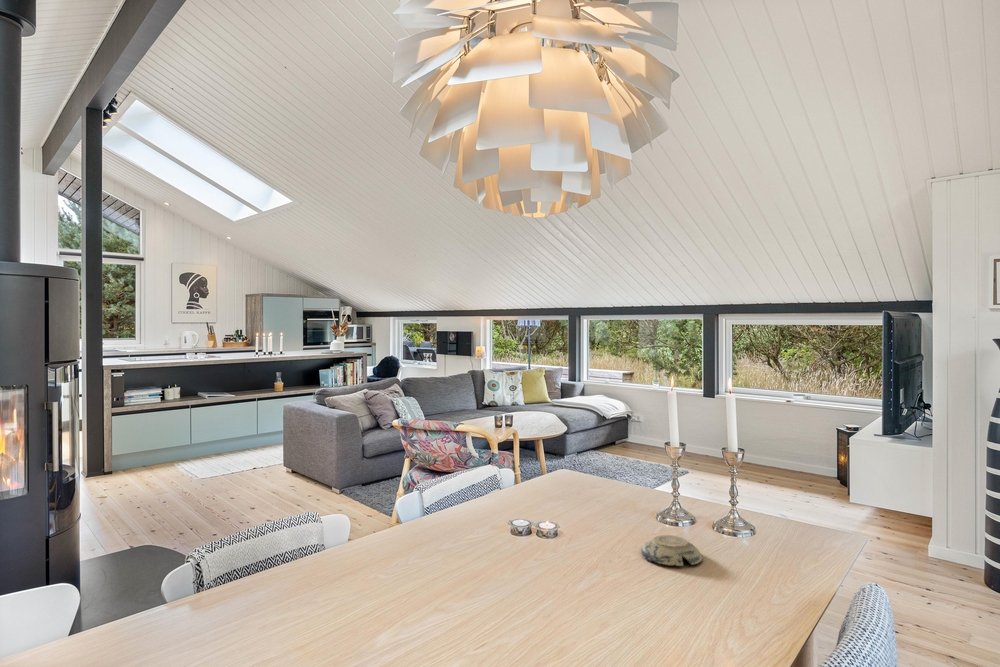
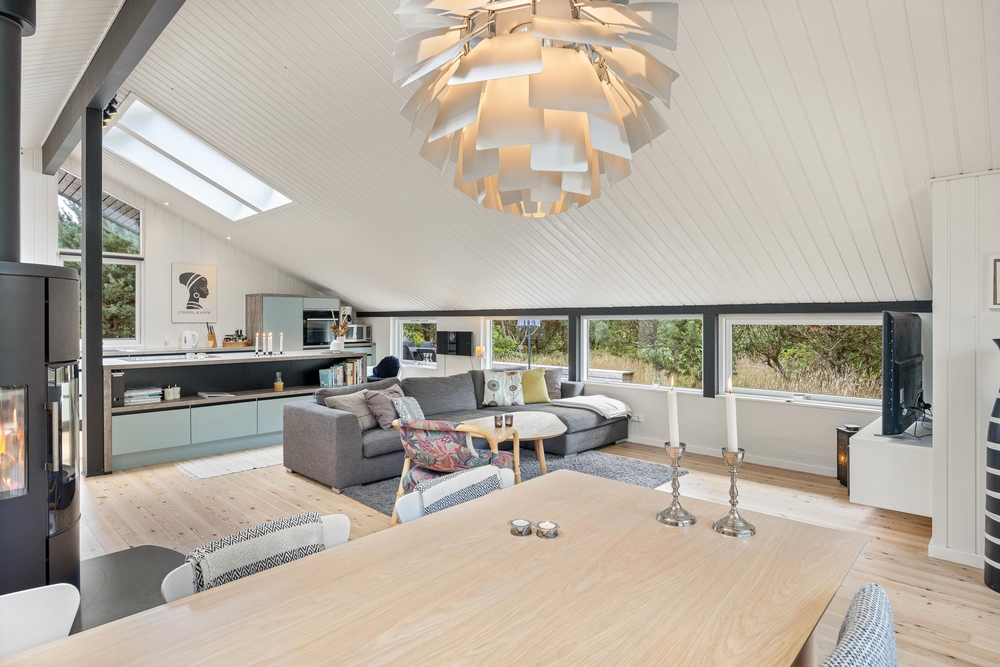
- decorative bowl [641,534,703,567]
